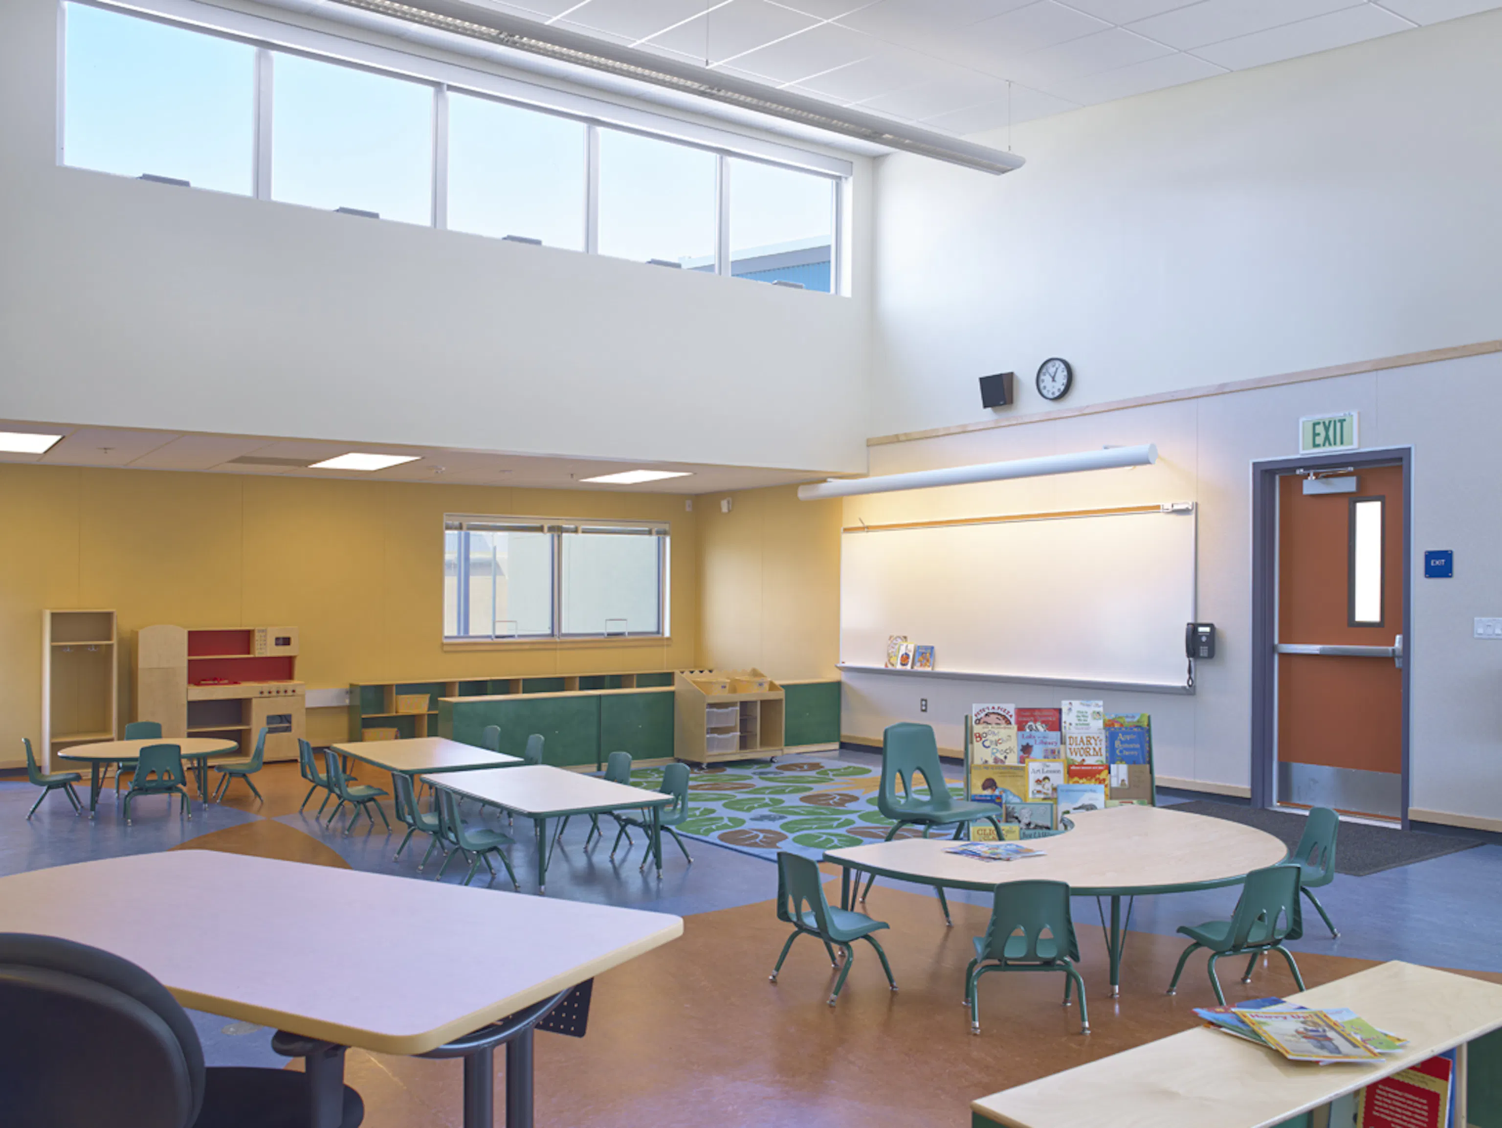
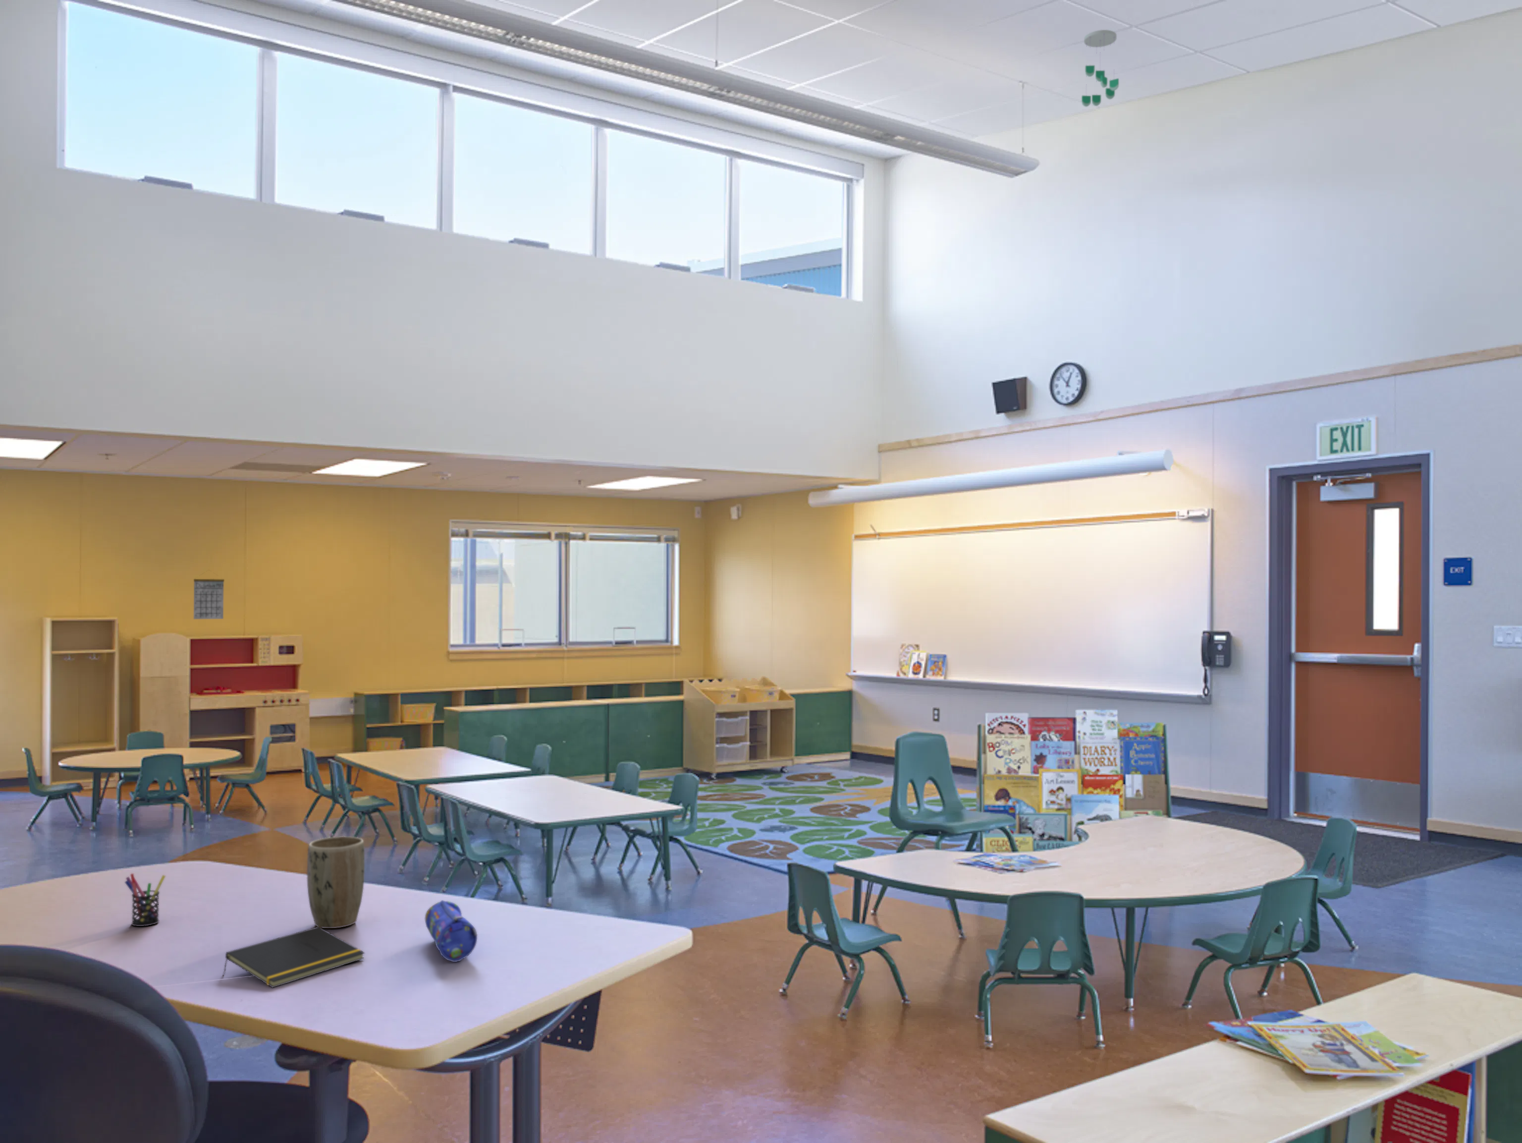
+ pencil case [425,899,478,963]
+ notepad [222,927,366,988]
+ pen holder [124,873,166,927]
+ calendar [193,569,224,620]
+ ceiling mobile [1081,29,1119,107]
+ plant pot [306,836,365,929]
